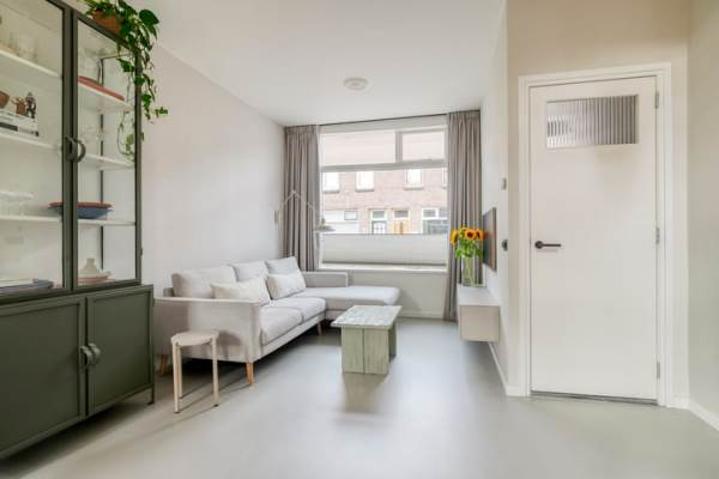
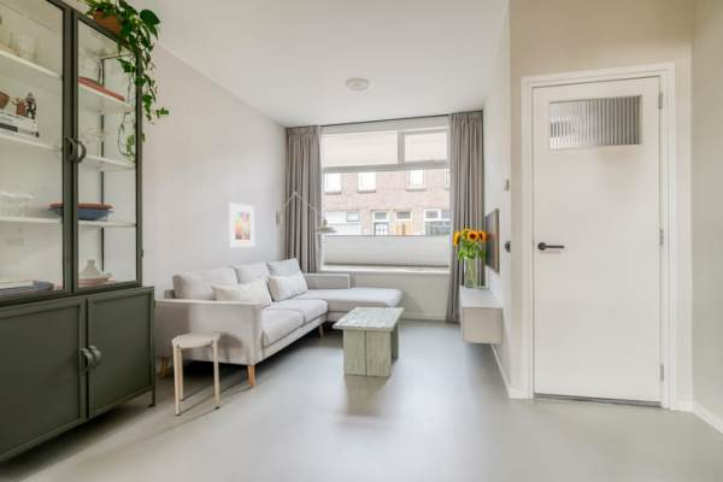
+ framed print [228,201,255,248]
